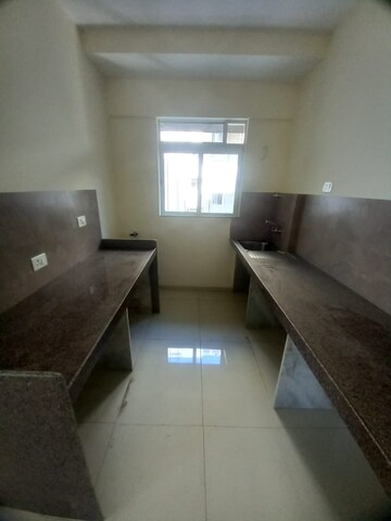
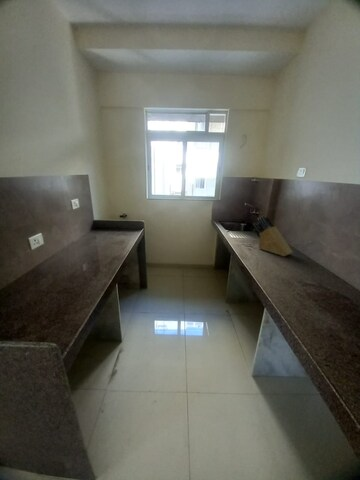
+ knife block [252,215,294,257]
